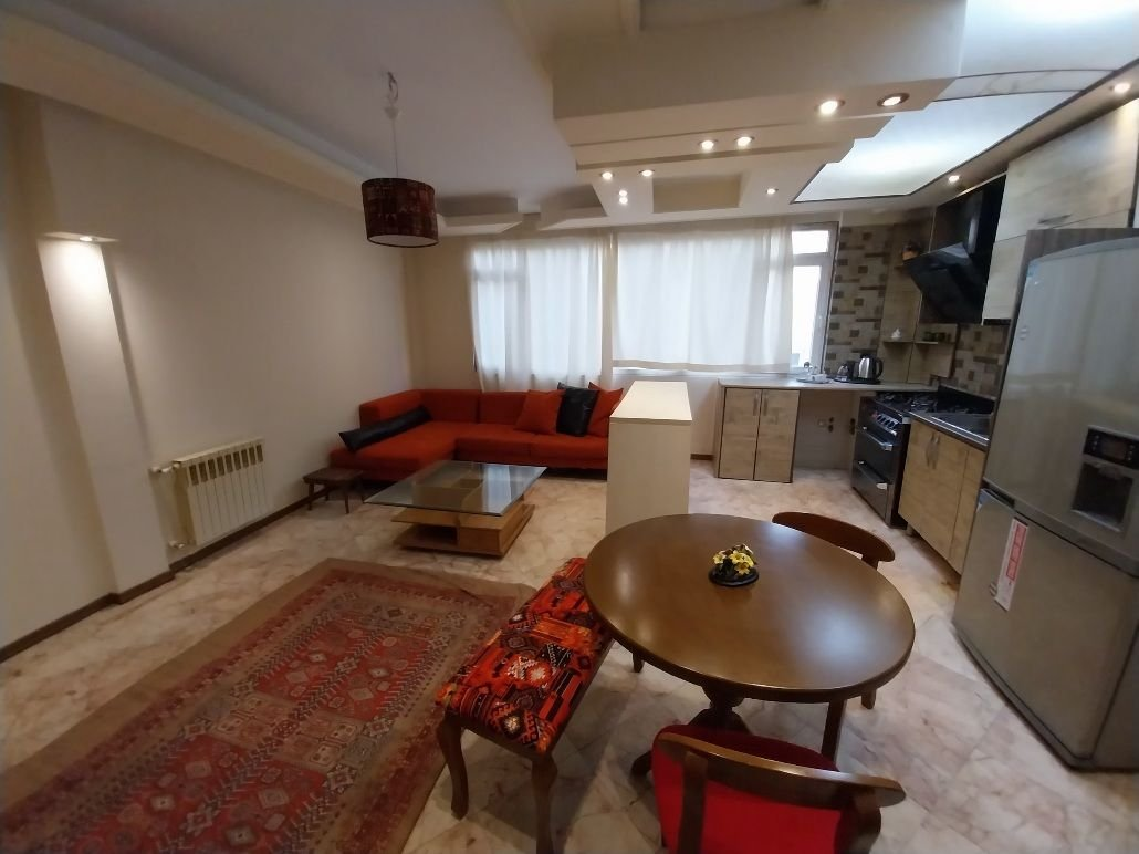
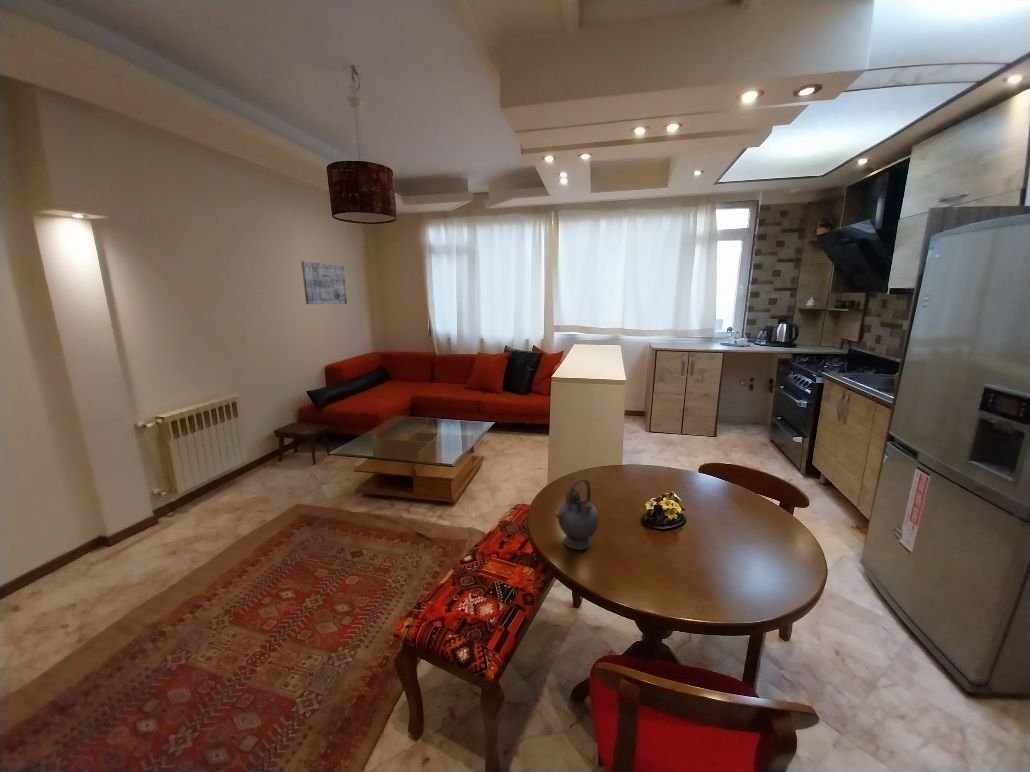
+ teapot [552,477,600,551]
+ wall art [300,260,348,305]
